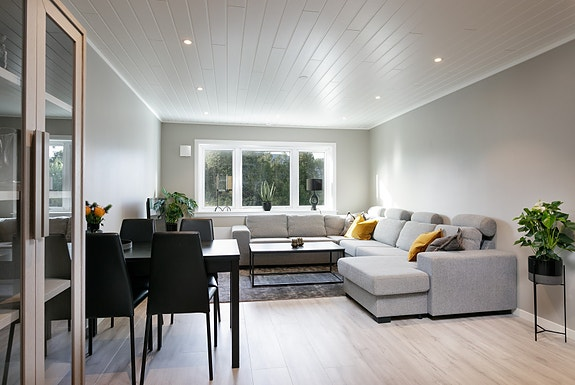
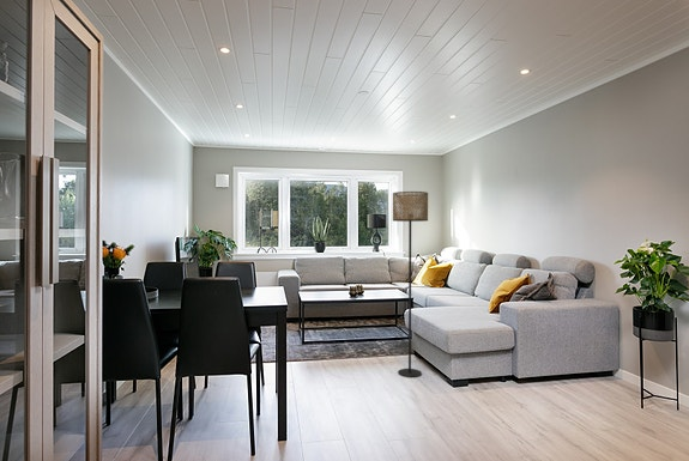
+ floor lamp [392,190,429,378]
